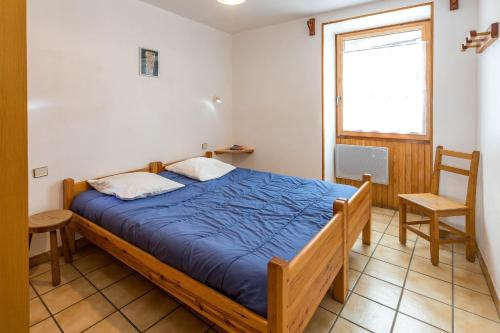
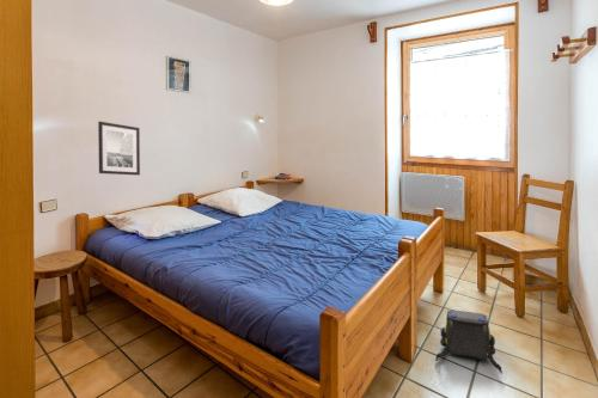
+ wall art [97,121,141,176]
+ shoulder bag [434,308,504,374]
